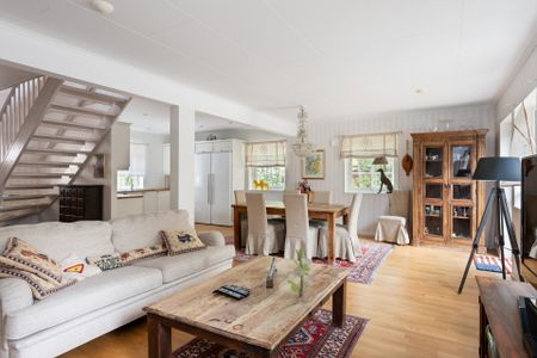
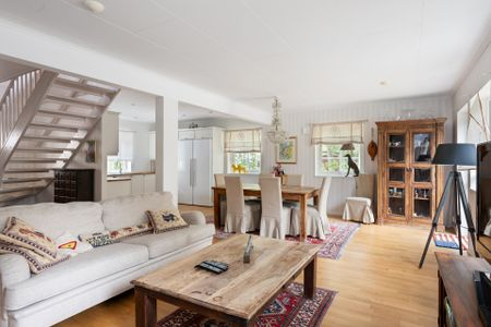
- flower [286,245,315,297]
